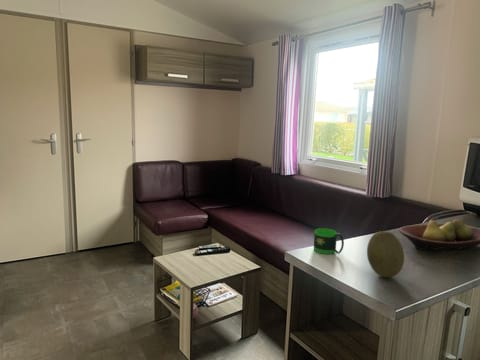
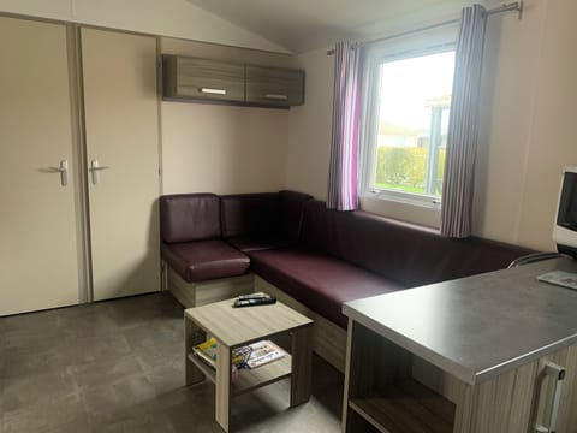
- fruit [366,230,405,278]
- mug [313,227,345,255]
- fruit bowl [398,219,480,252]
